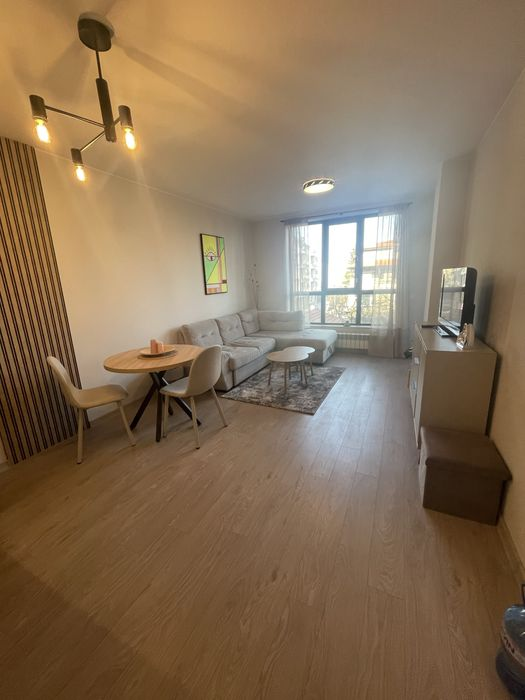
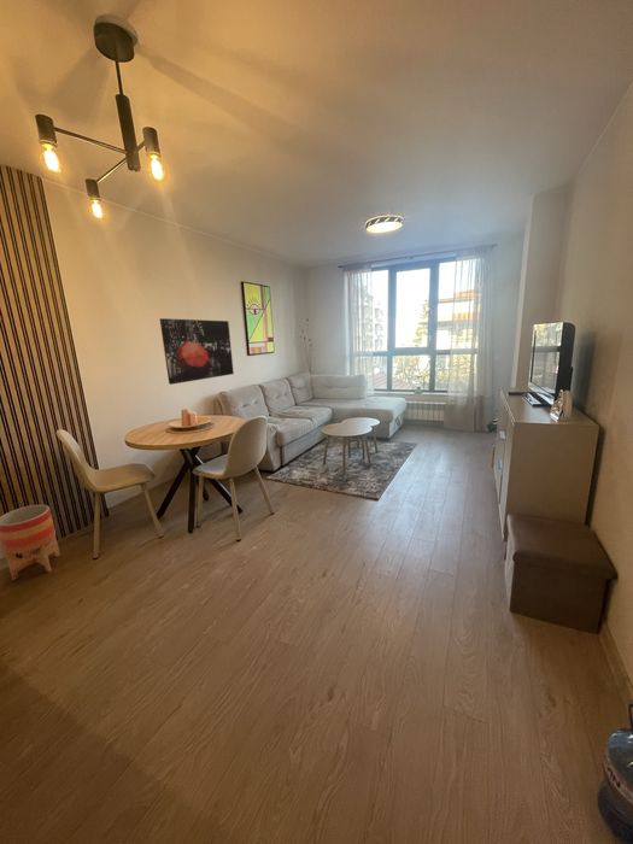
+ planter [0,504,61,581]
+ wall art [159,317,235,386]
